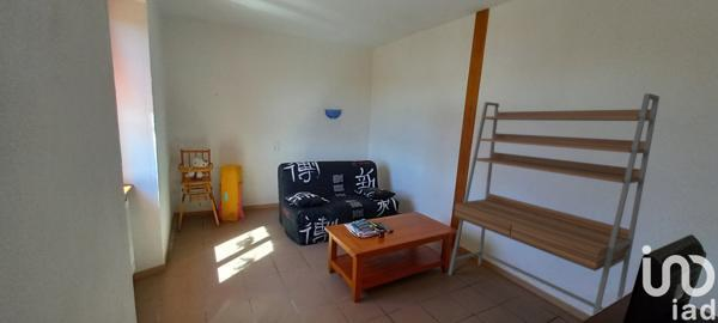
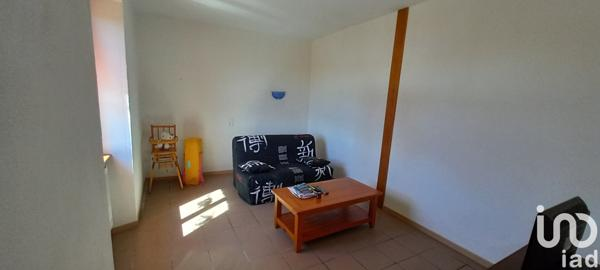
- shelving unit [448,92,661,316]
